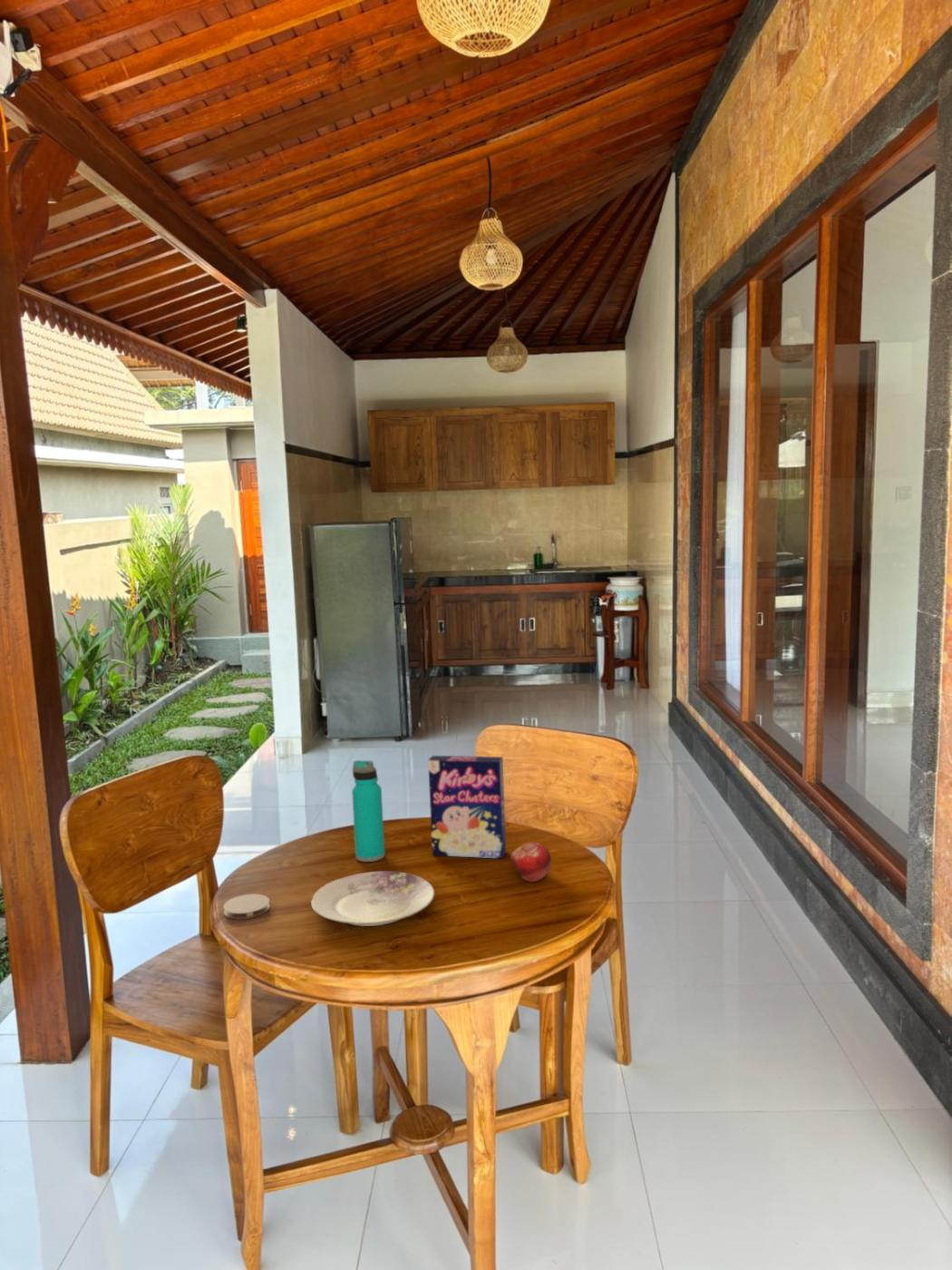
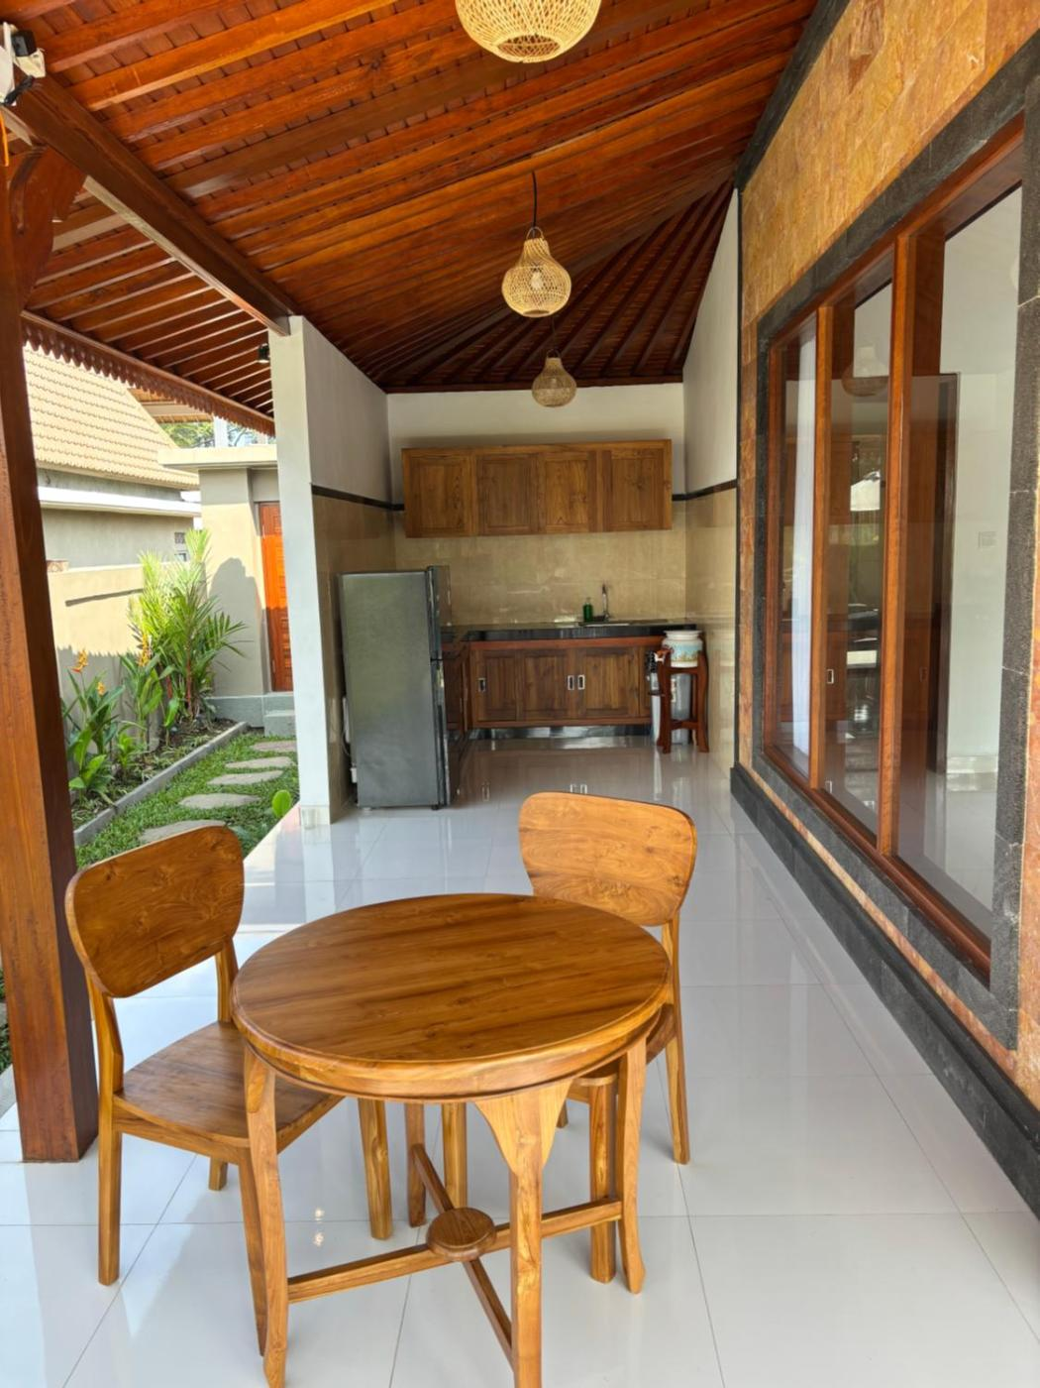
- water bottle [351,759,385,863]
- cereal box [427,755,507,859]
- fruit [510,842,552,883]
- plate [310,870,436,927]
- coaster [222,894,271,920]
